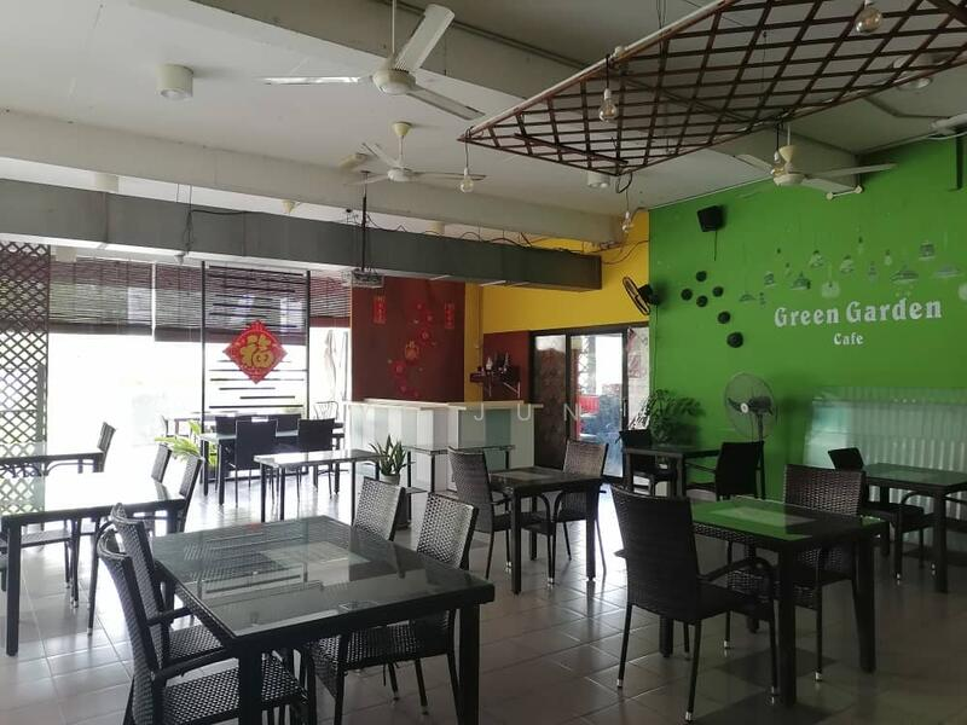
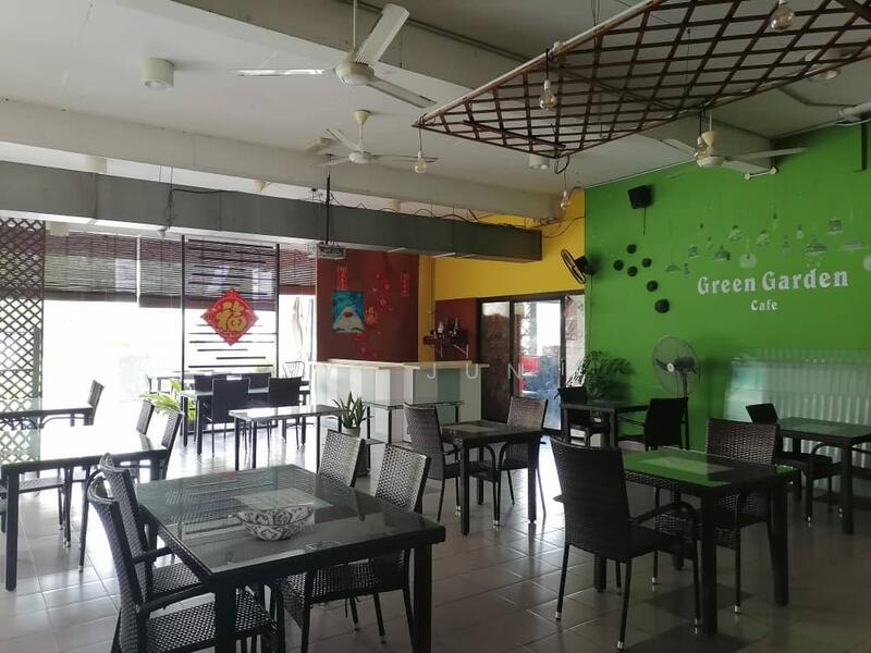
+ decorative bowl [235,504,316,541]
+ wall art [331,288,365,333]
